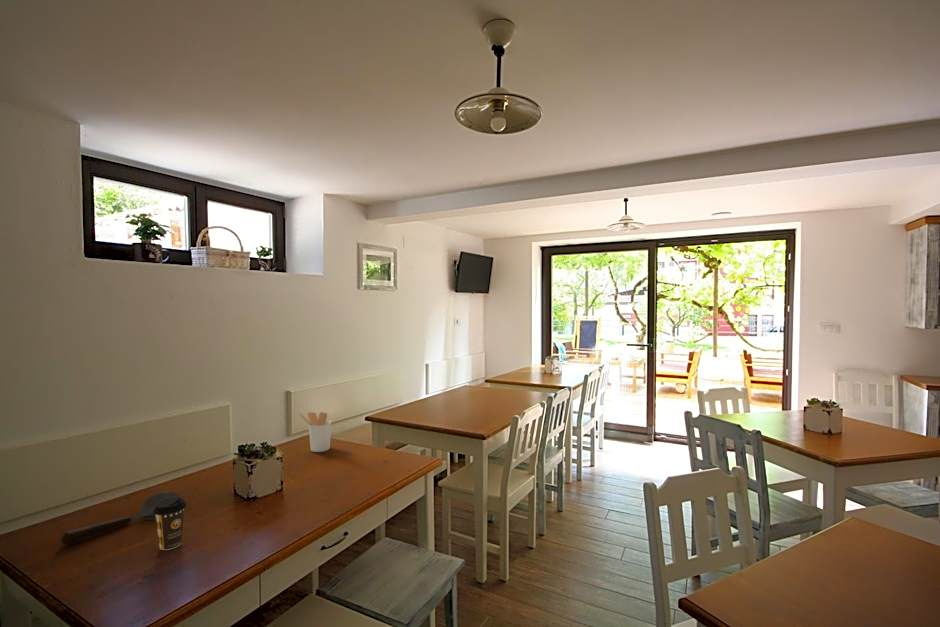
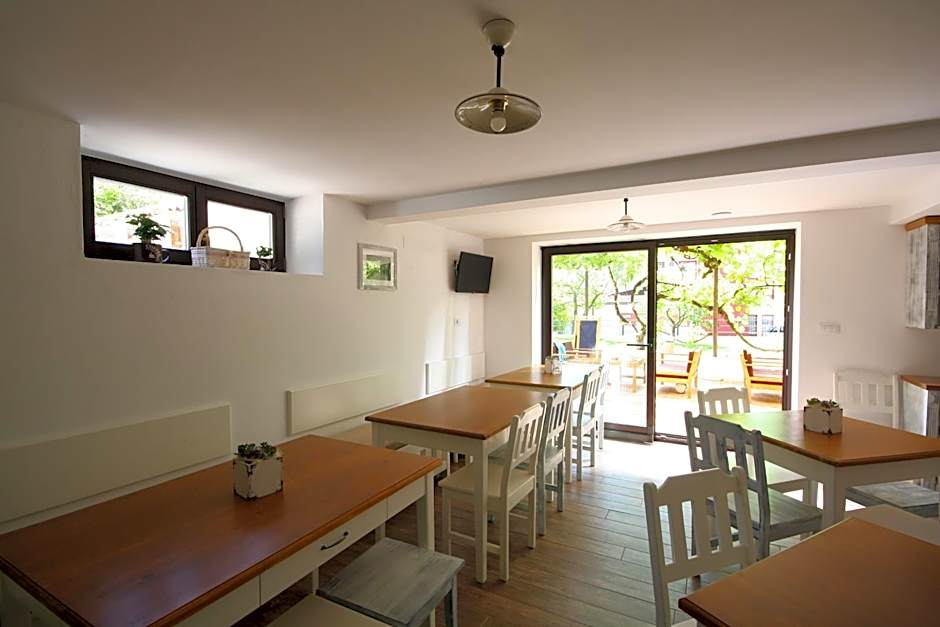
- spoon [60,491,181,547]
- coffee cup [153,496,187,551]
- utensil holder [297,411,332,453]
